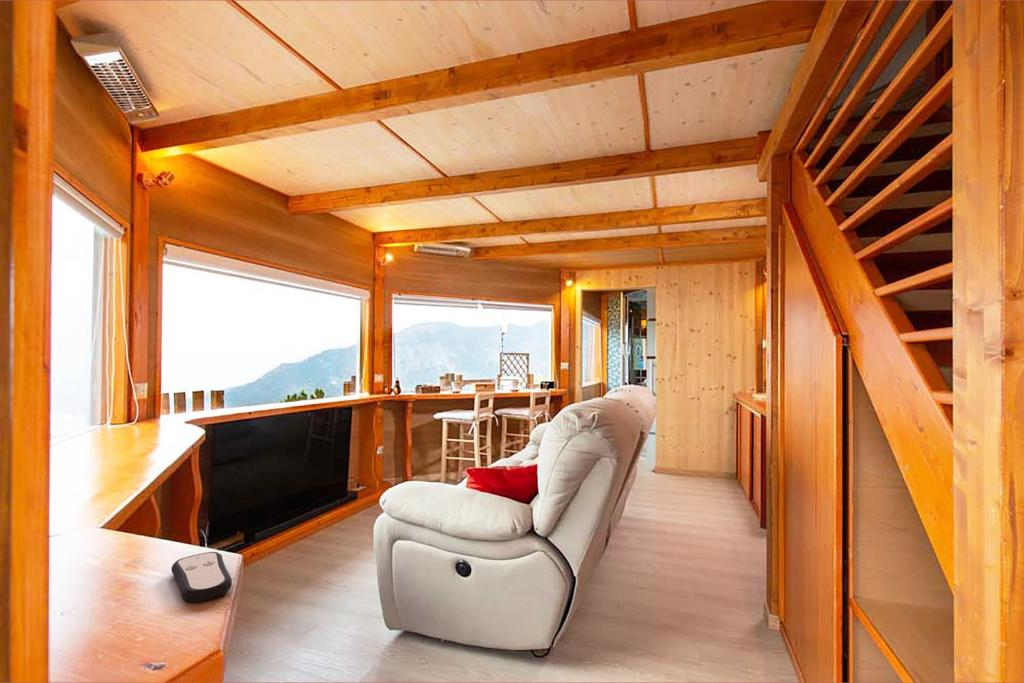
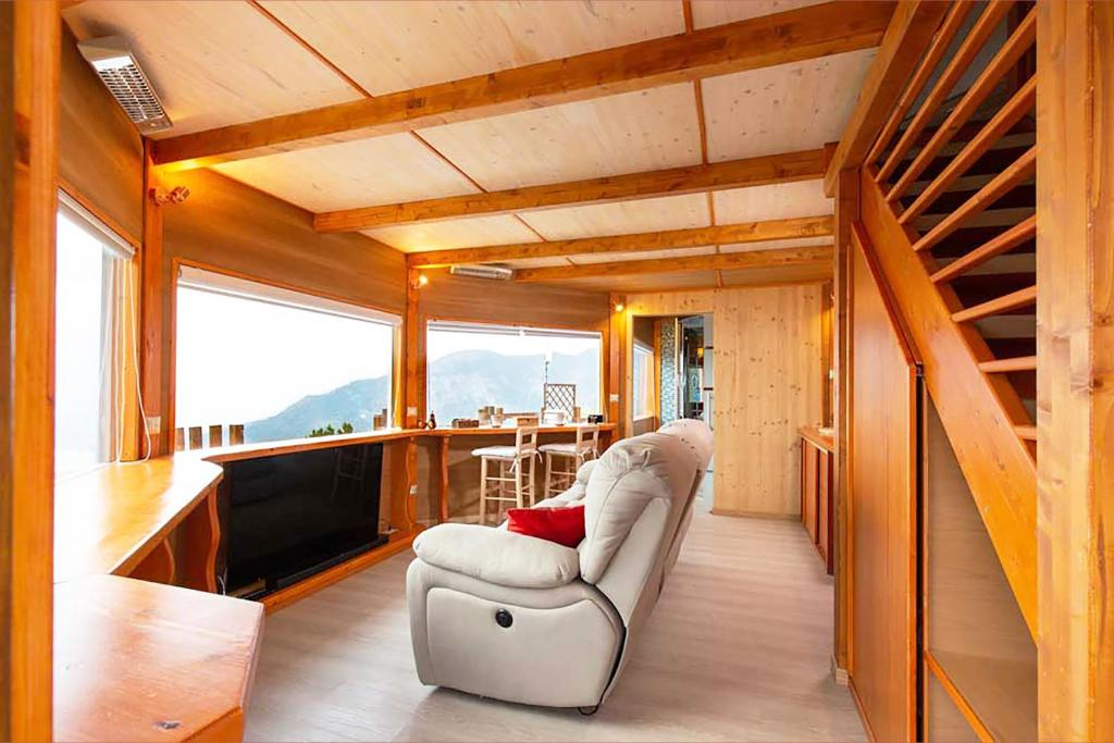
- remote control [170,551,233,604]
